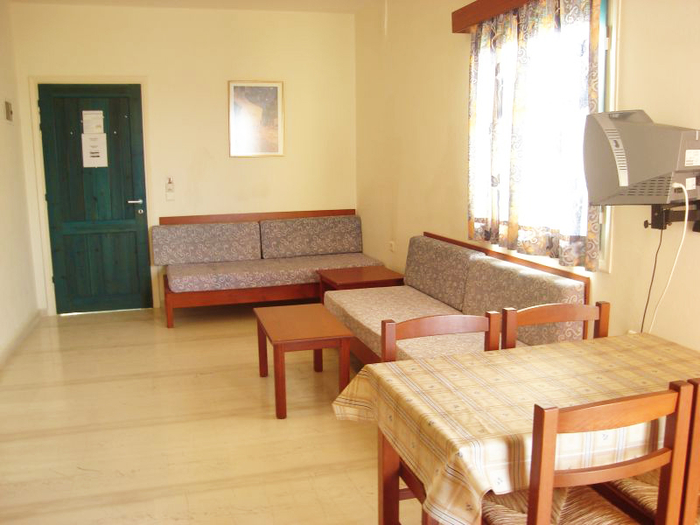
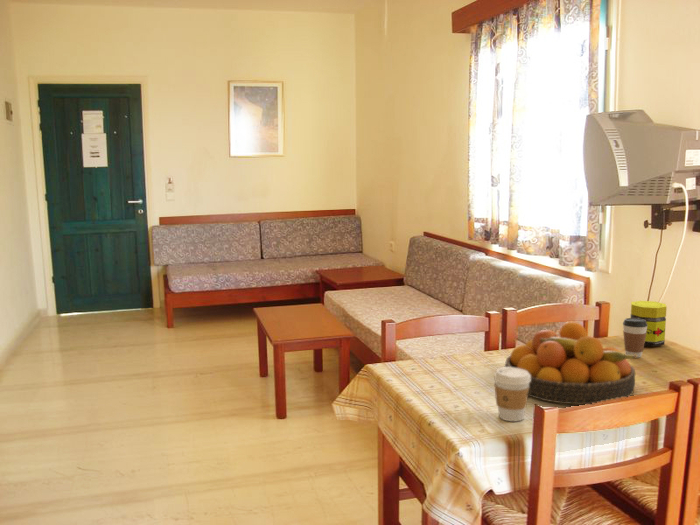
+ fruit bowl [504,321,638,406]
+ coffee cup [493,366,531,422]
+ coffee cup [622,317,648,359]
+ jar [629,300,668,347]
